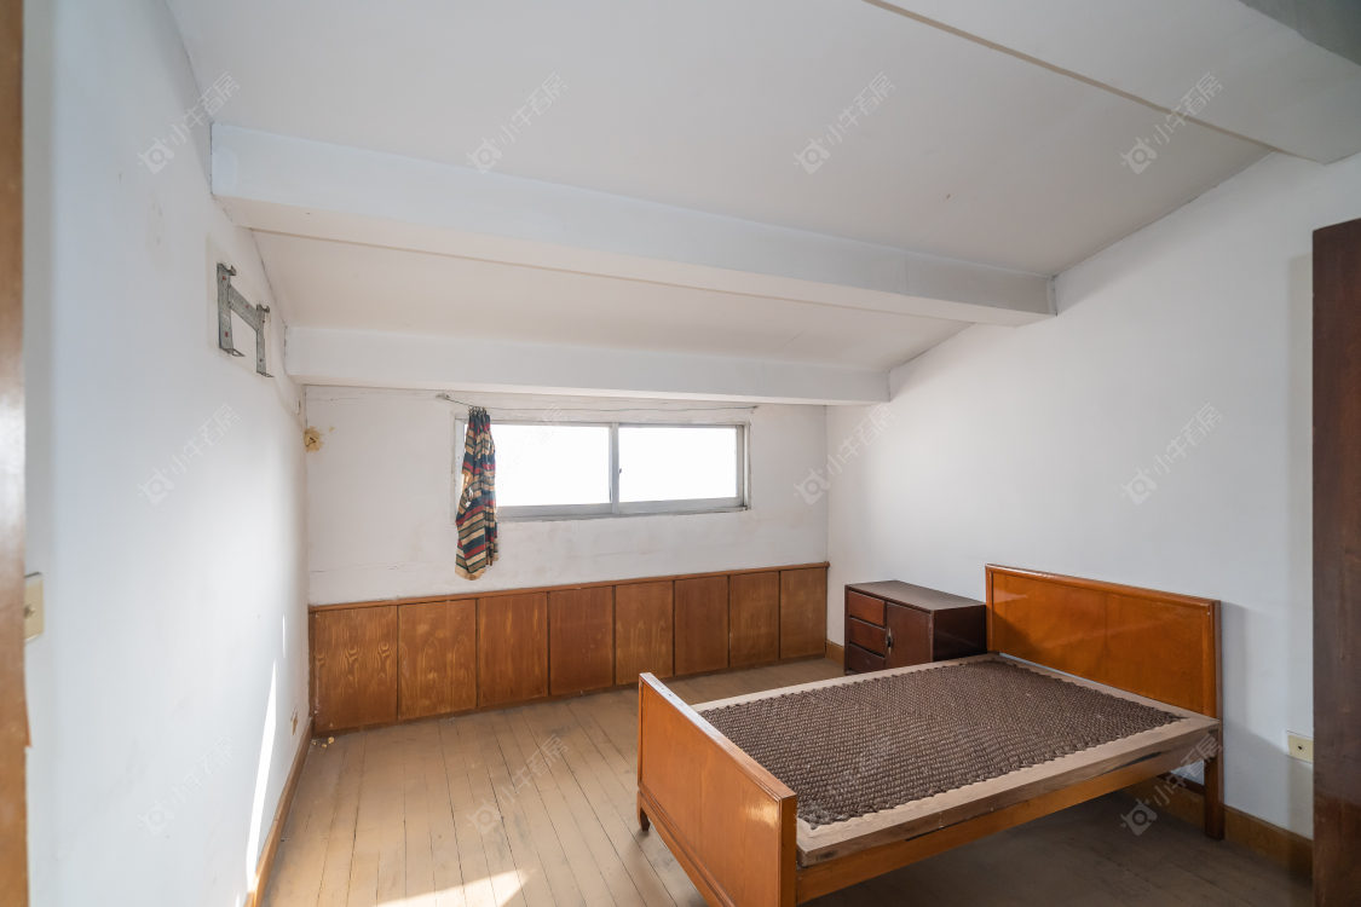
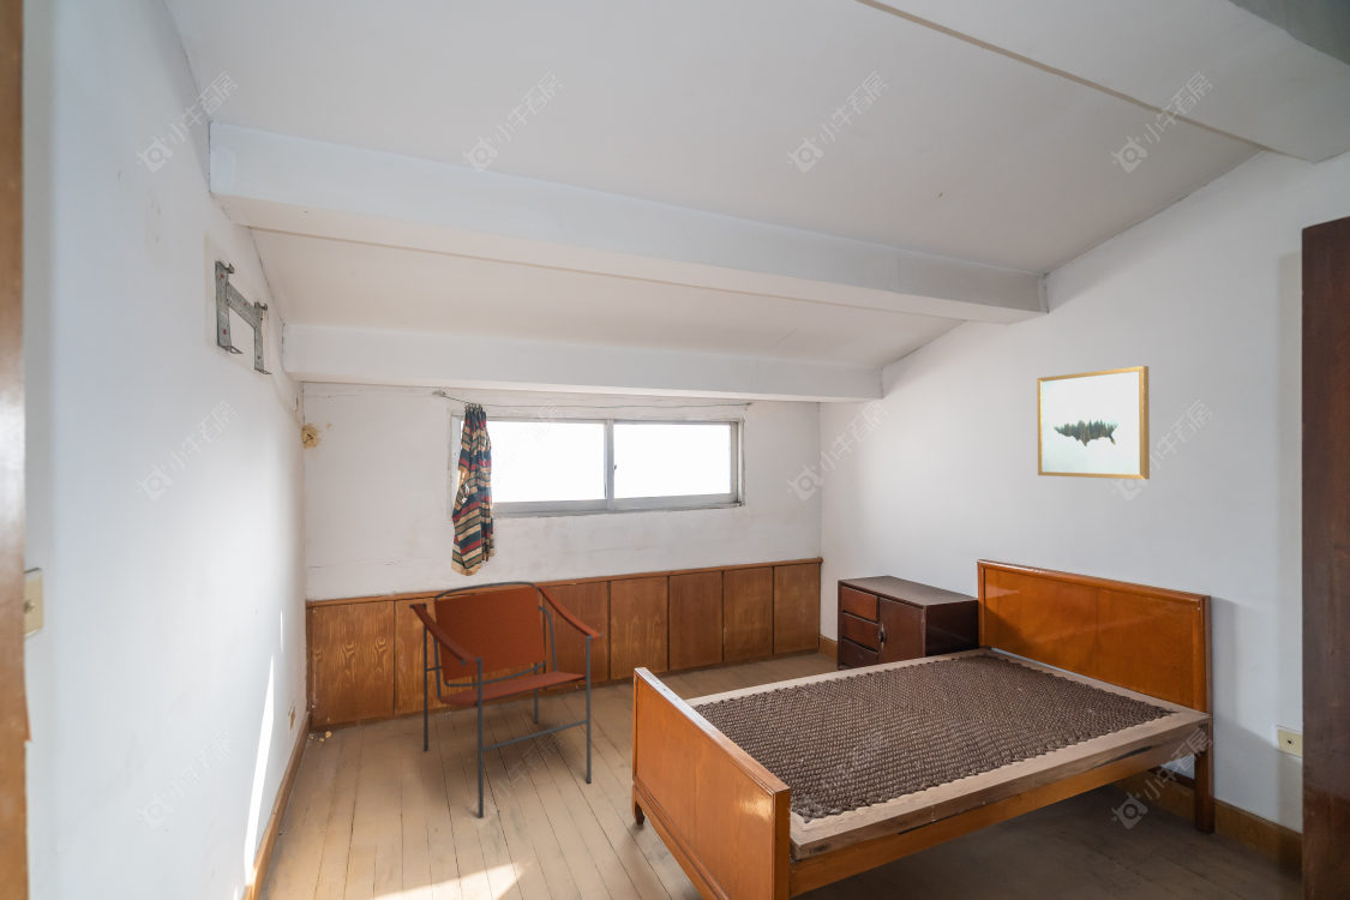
+ wall art [1036,365,1151,480]
+ armchair [408,580,604,820]
